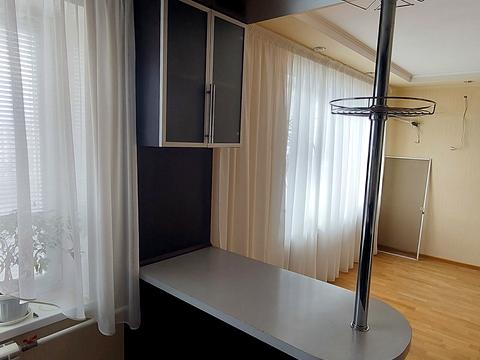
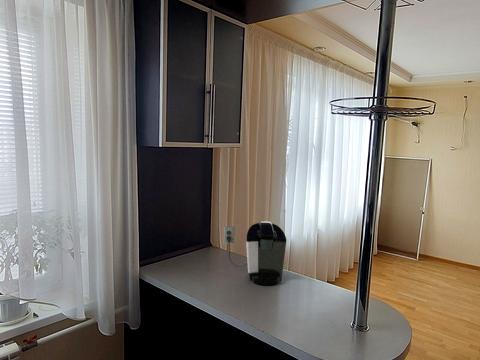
+ coffee maker [223,221,287,287]
